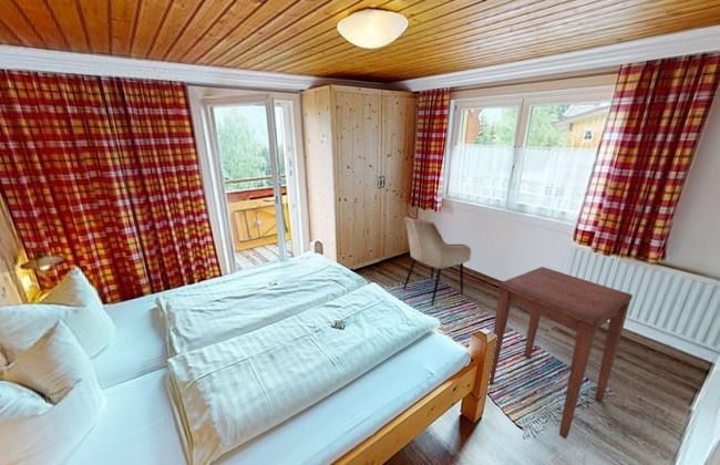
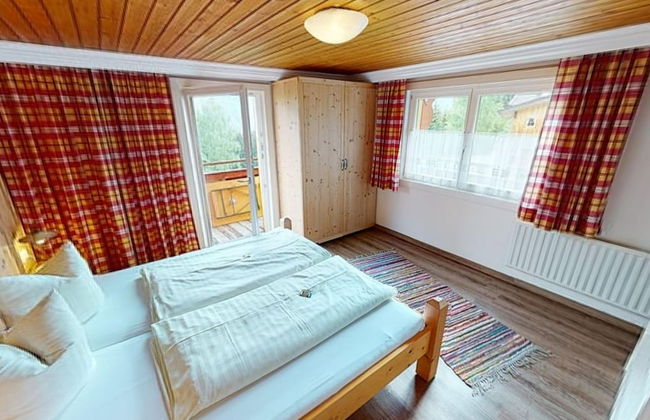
- side table [488,266,634,441]
- armchair [402,214,472,307]
